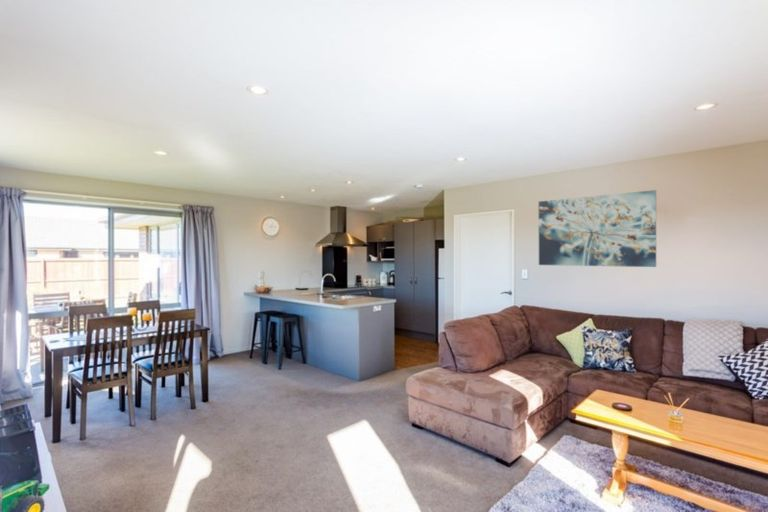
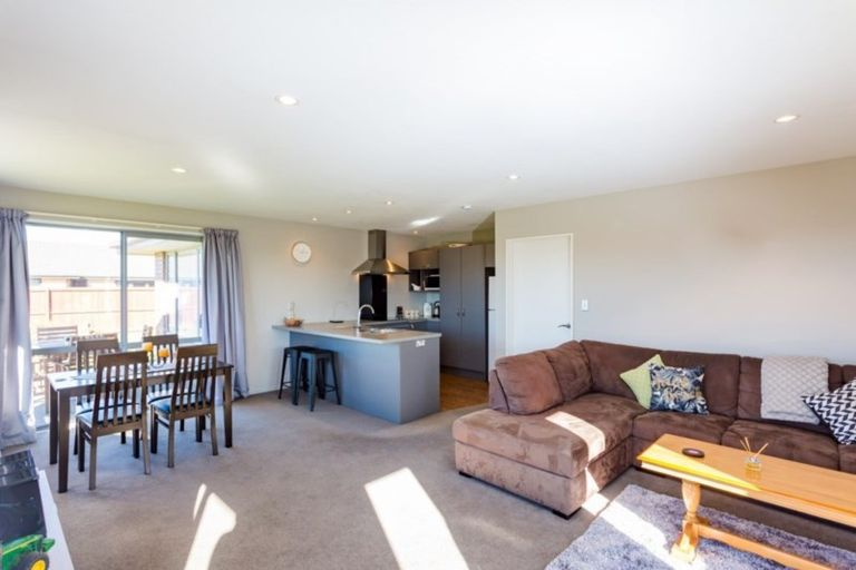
- wall art [538,189,657,268]
